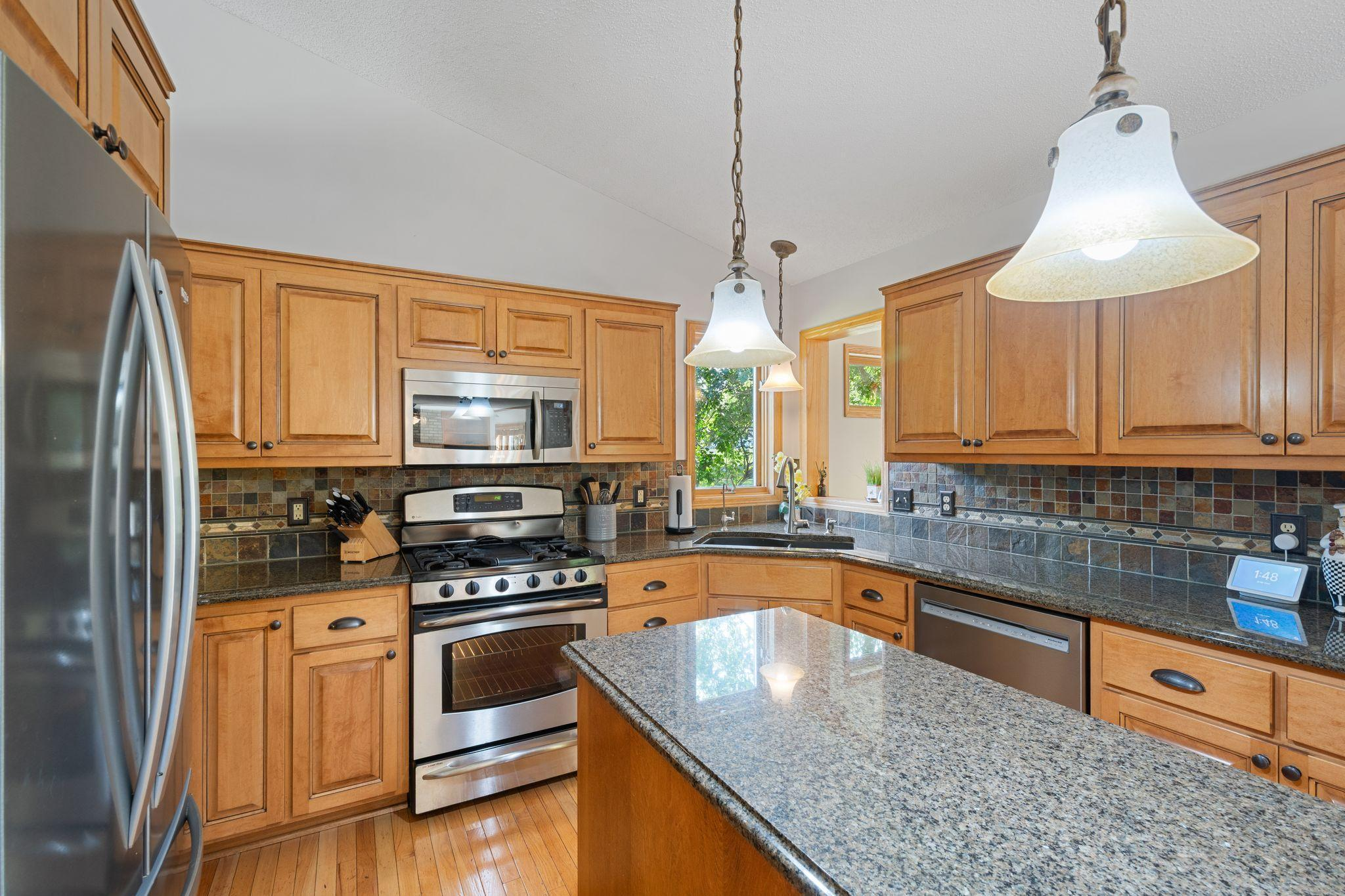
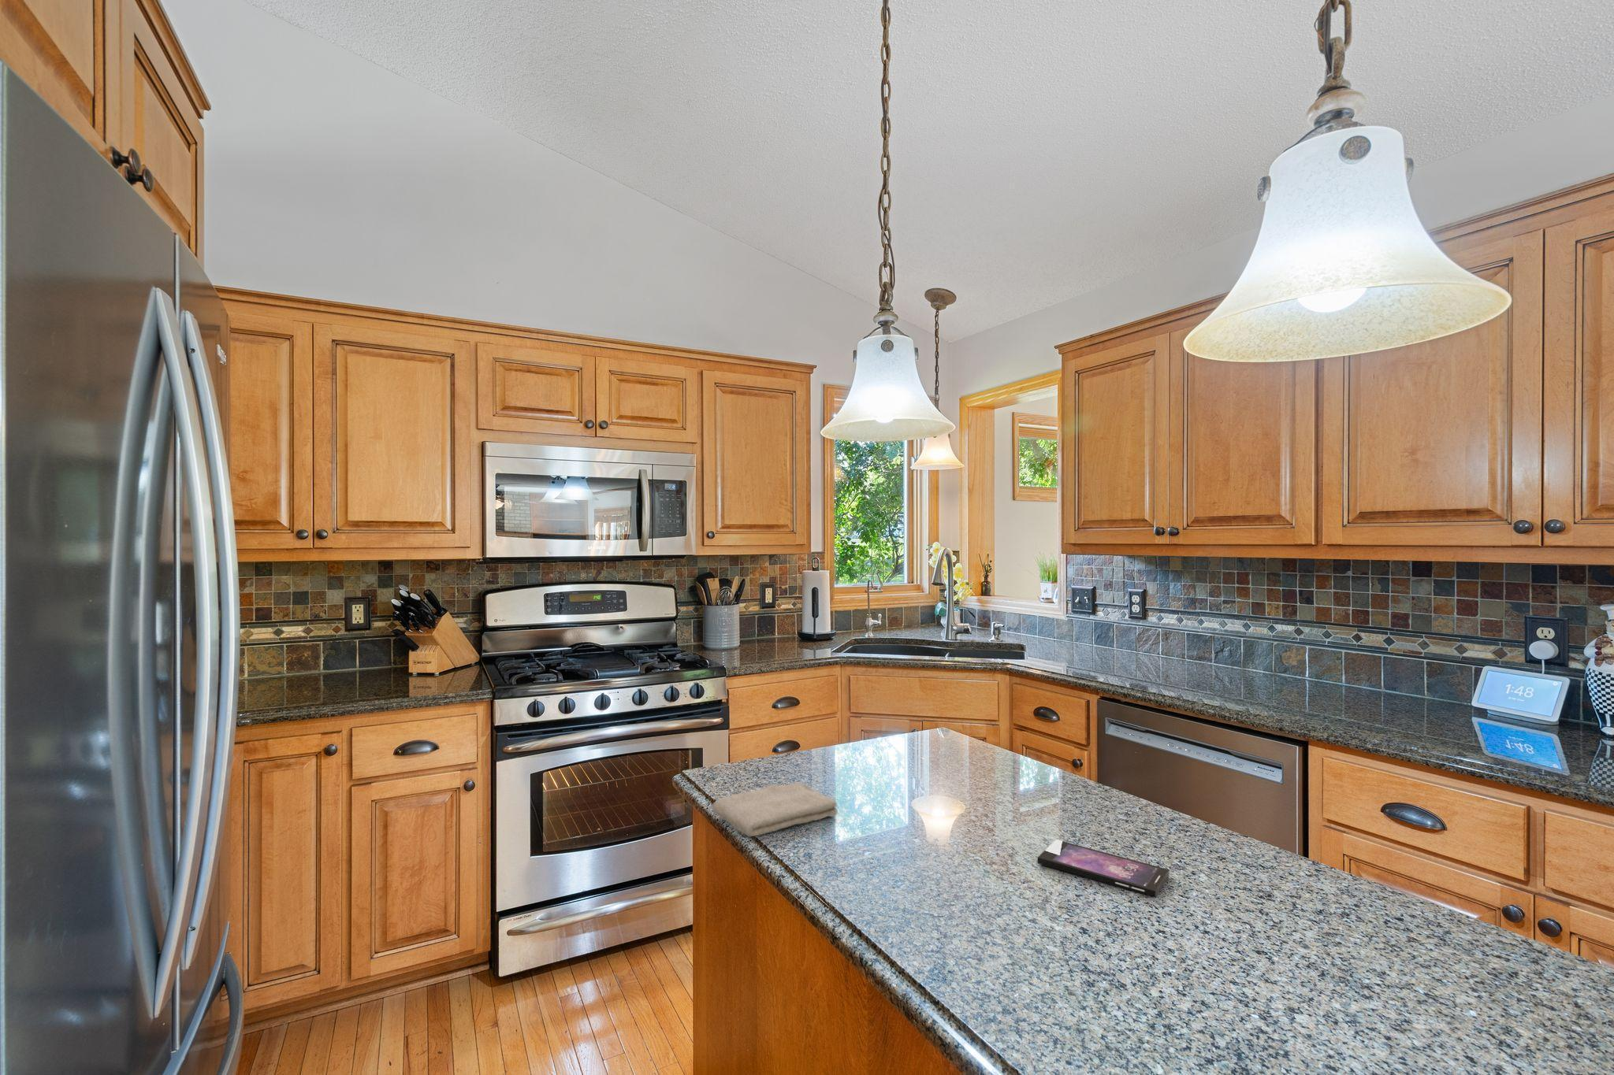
+ smartphone [1037,839,1170,897]
+ washcloth [710,781,839,837]
